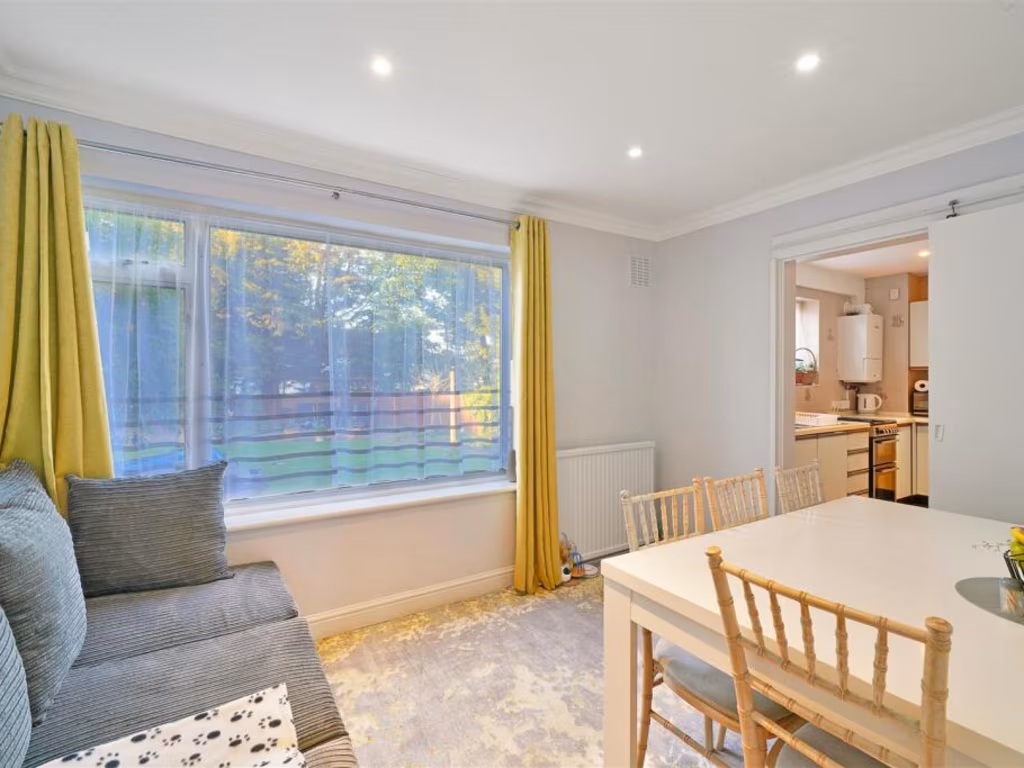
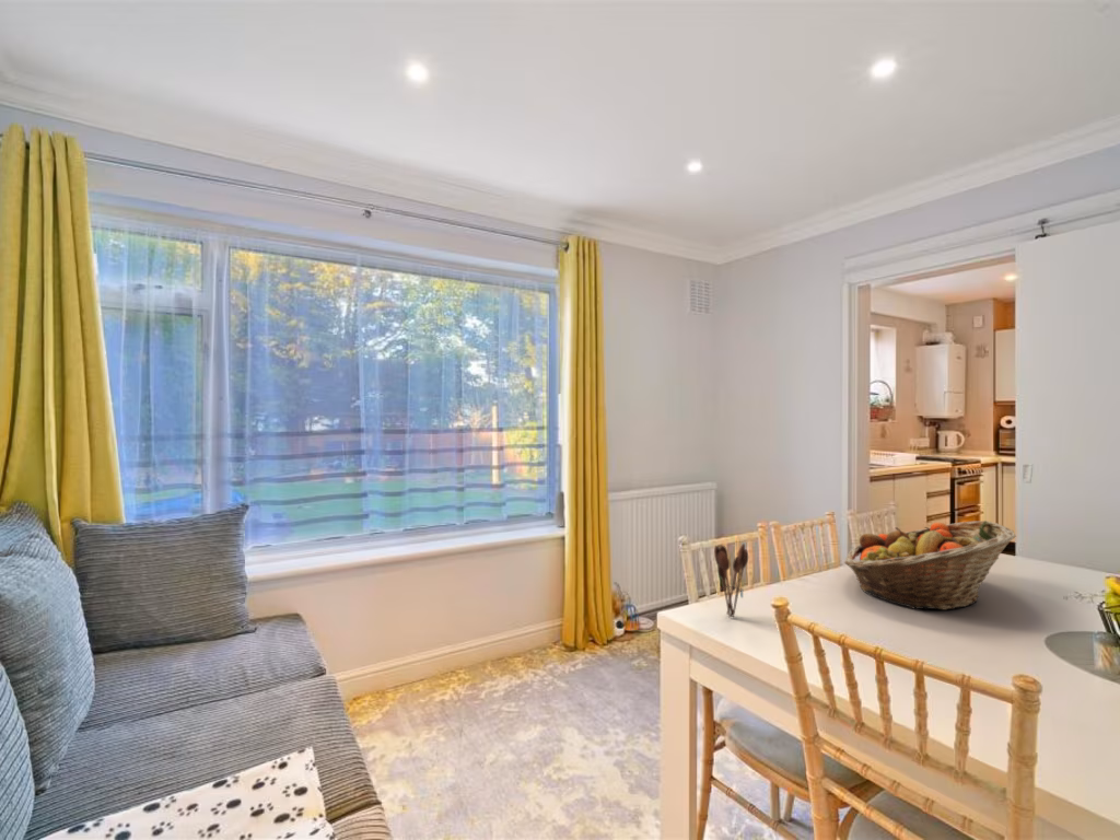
+ utensil holder [713,542,749,618]
+ fruit basket [843,520,1017,611]
